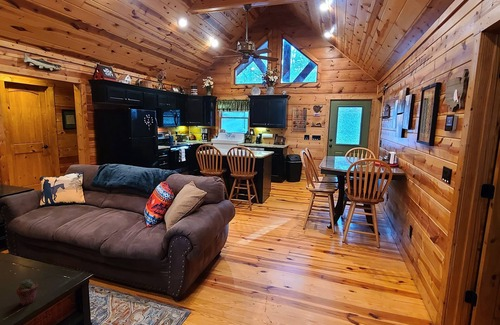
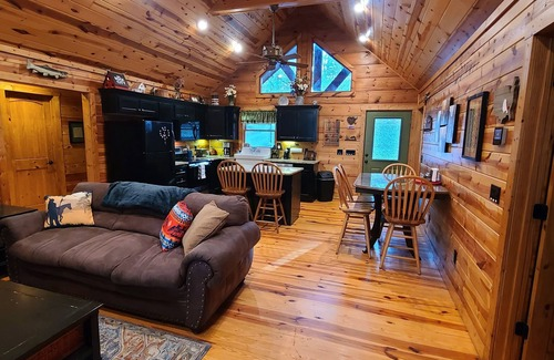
- potted succulent [15,278,39,306]
